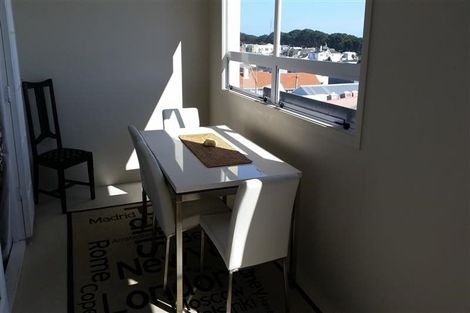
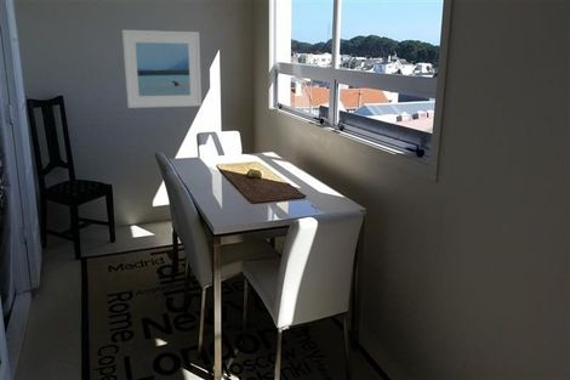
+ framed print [121,29,203,109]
